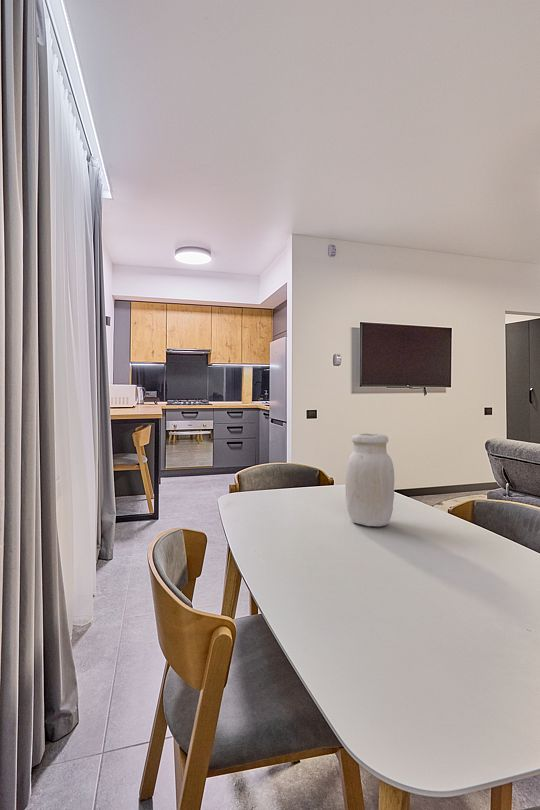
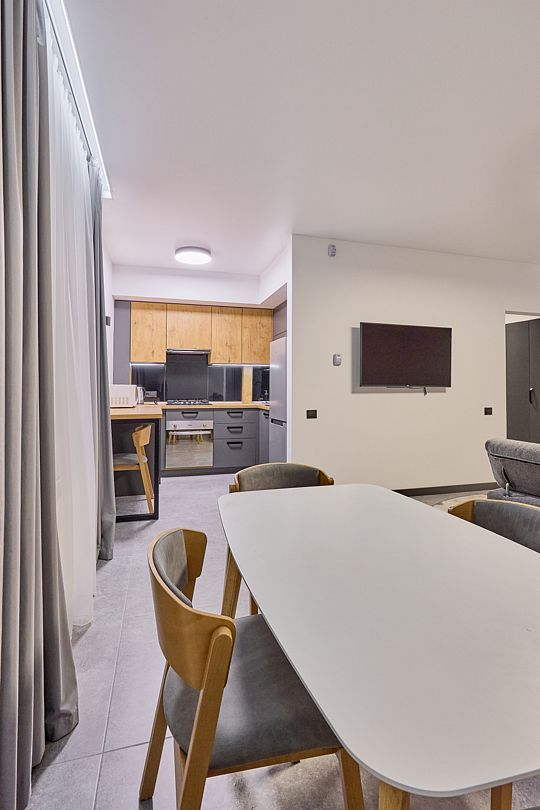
- jar [345,432,395,527]
